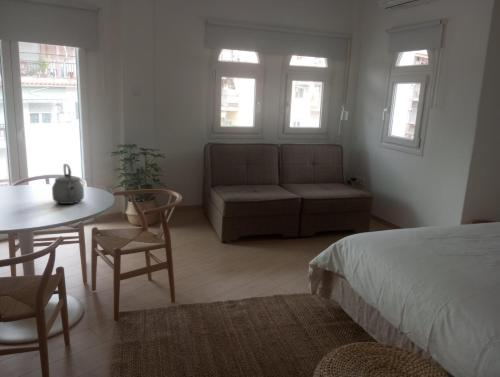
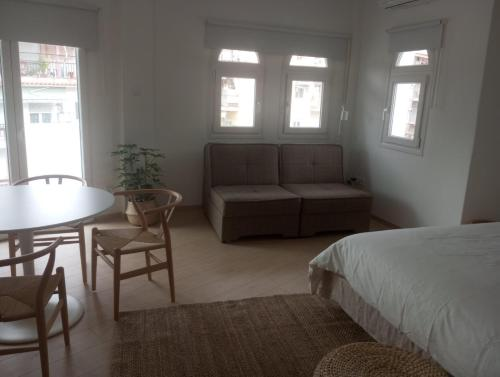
- tea kettle [51,163,85,205]
